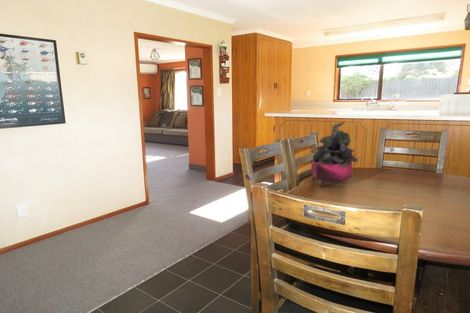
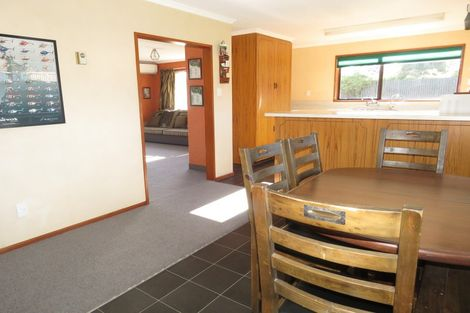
- potted plant [310,121,359,189]
